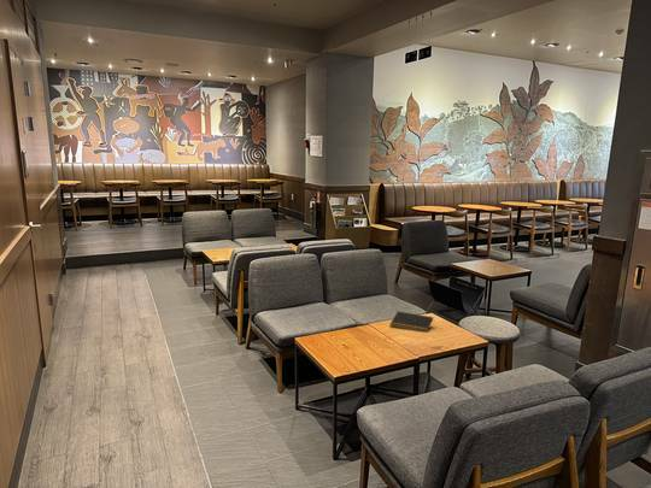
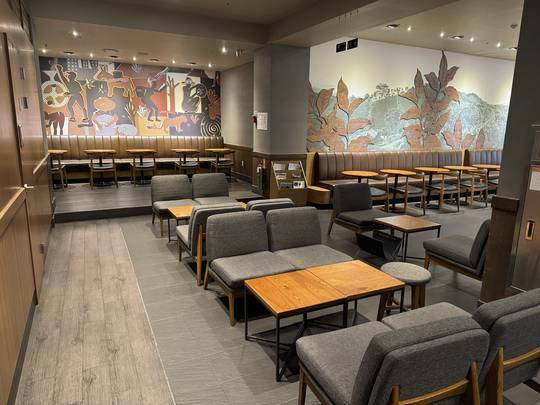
- notepad [389,310,434,333]
